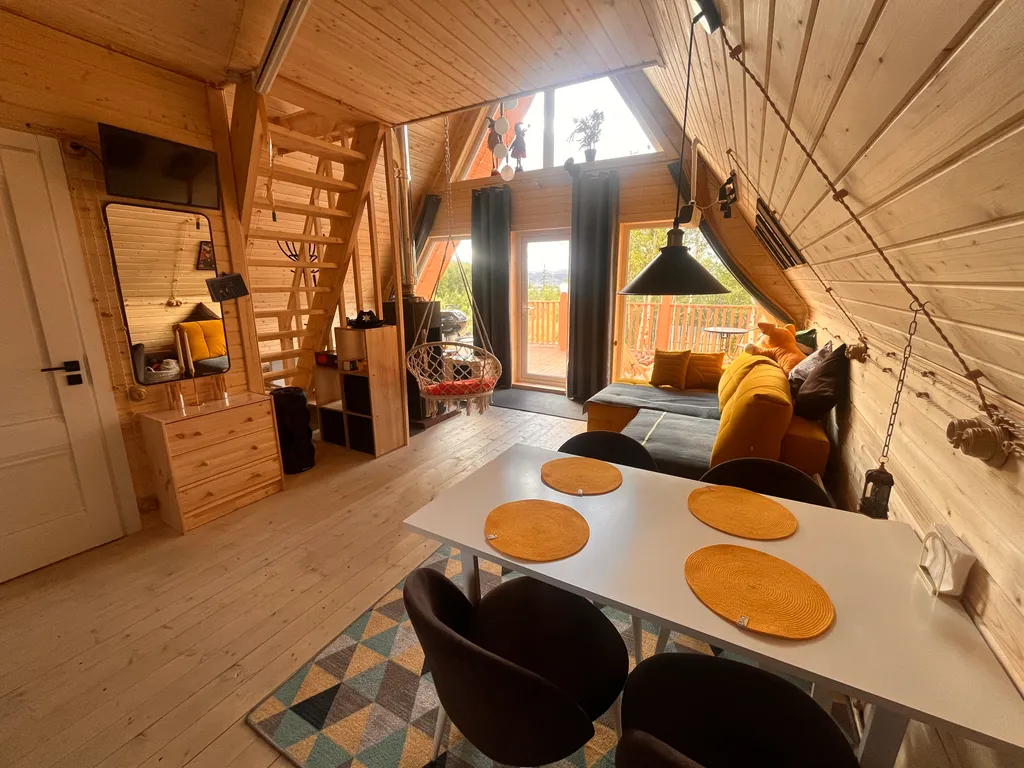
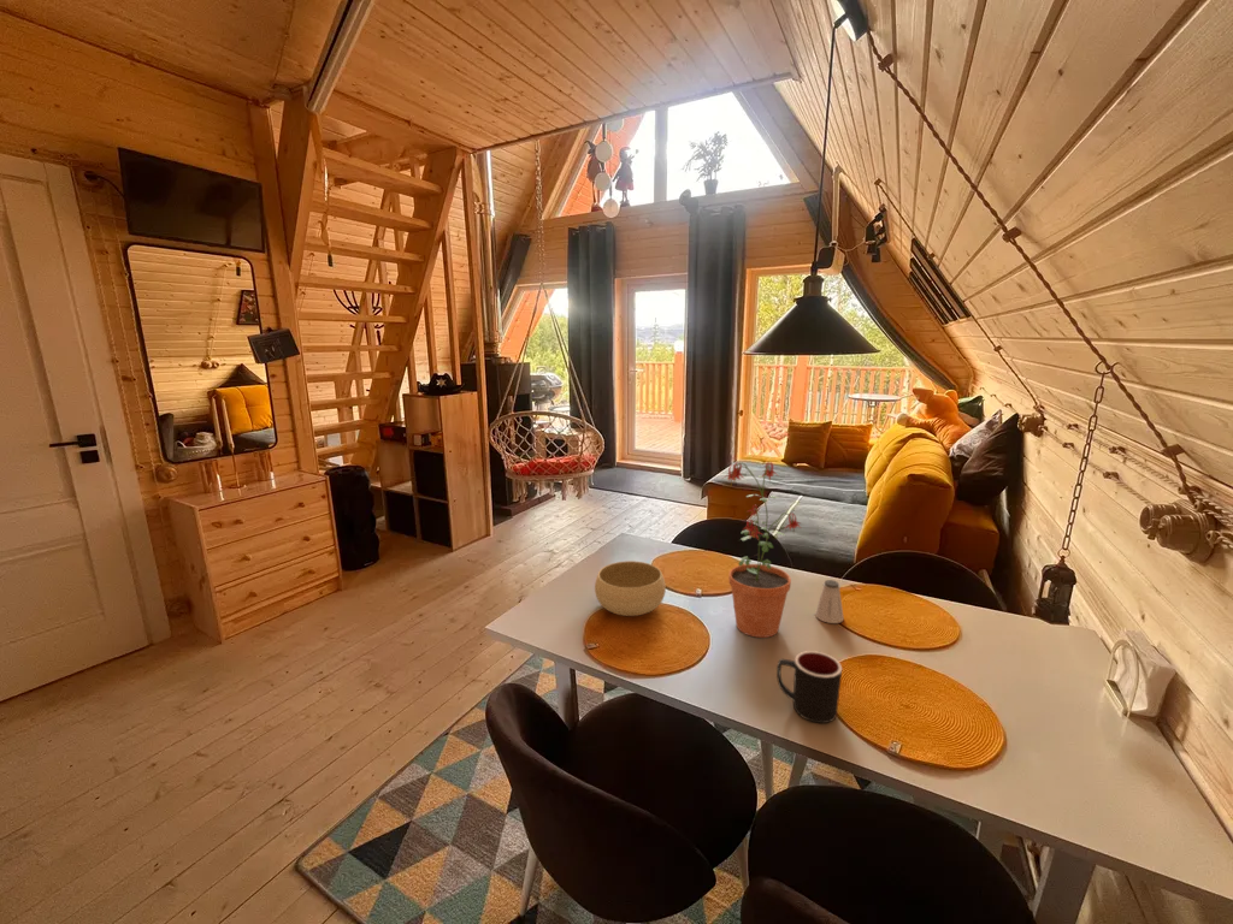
+ saltshaker [814,579,845,624]
+ potted plant [722,461,802,639]
+ mug [775,650,843,724]
+ bowl [594,559,667,617]
